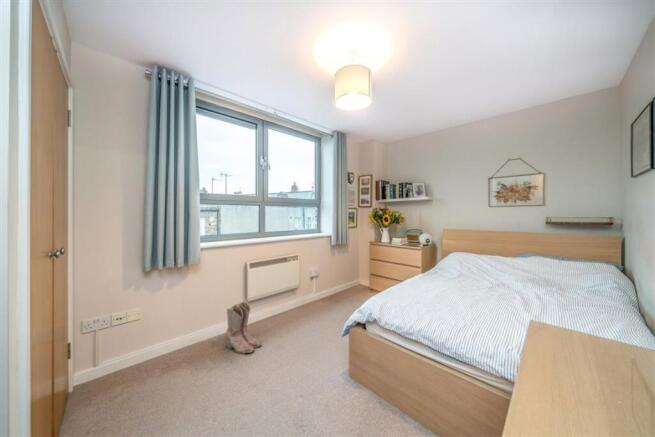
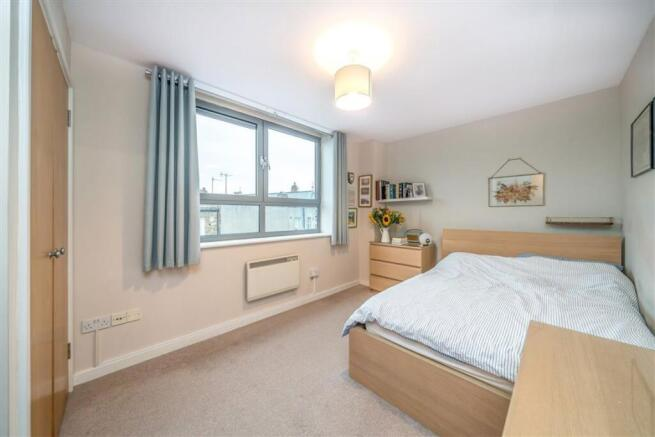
- boots [225,300,263,355]
